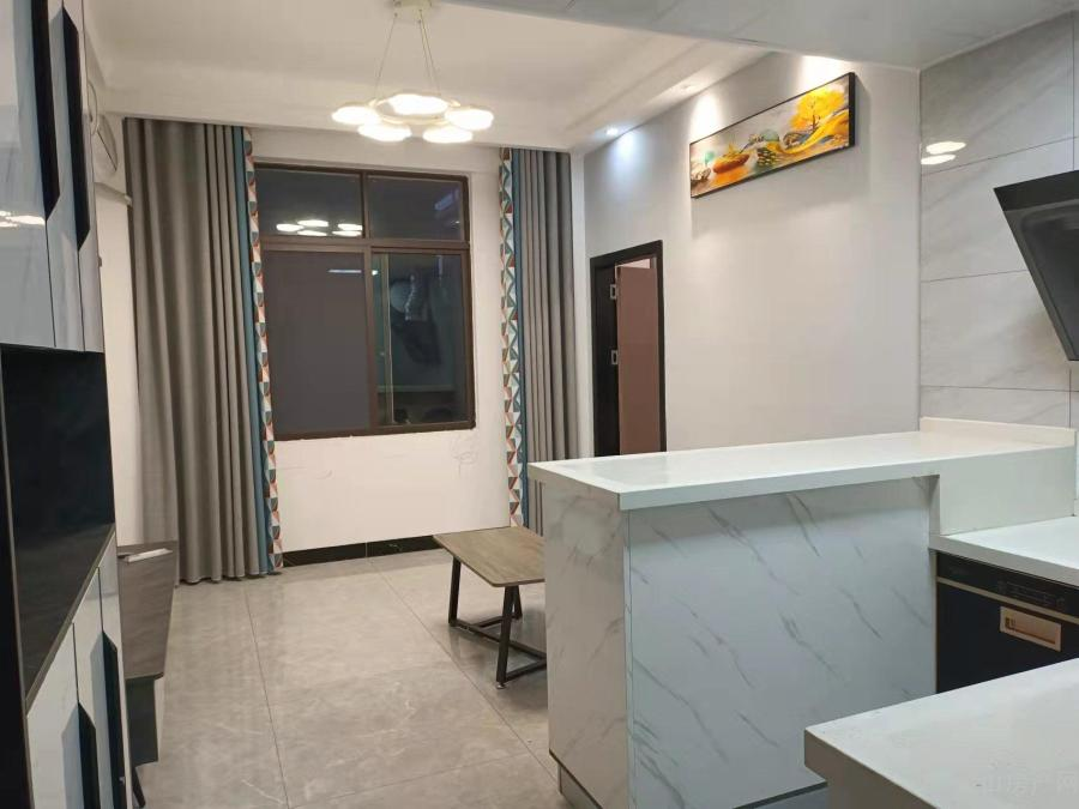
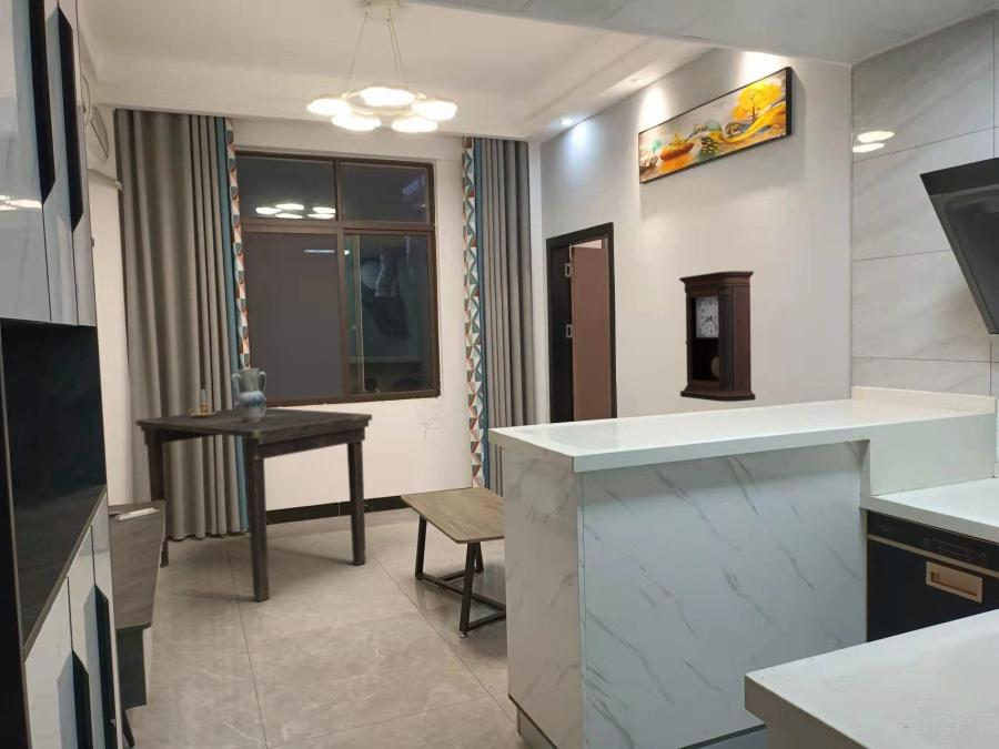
+ candlestick [188,388,215,418]
+ pendulum clock [678,270,757,403]
+ dining table [134,407,373,603]
+ vase [230,367,268,423]
